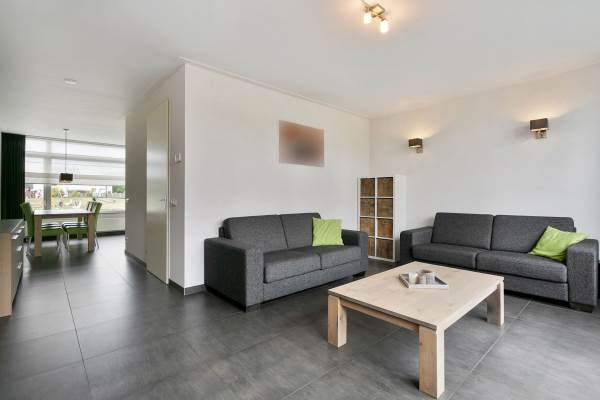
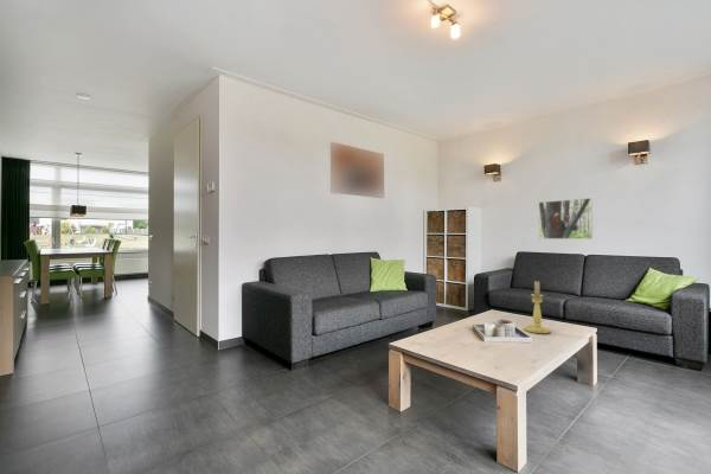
+ candle holder [523,280,552,334]
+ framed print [538,197,594,241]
